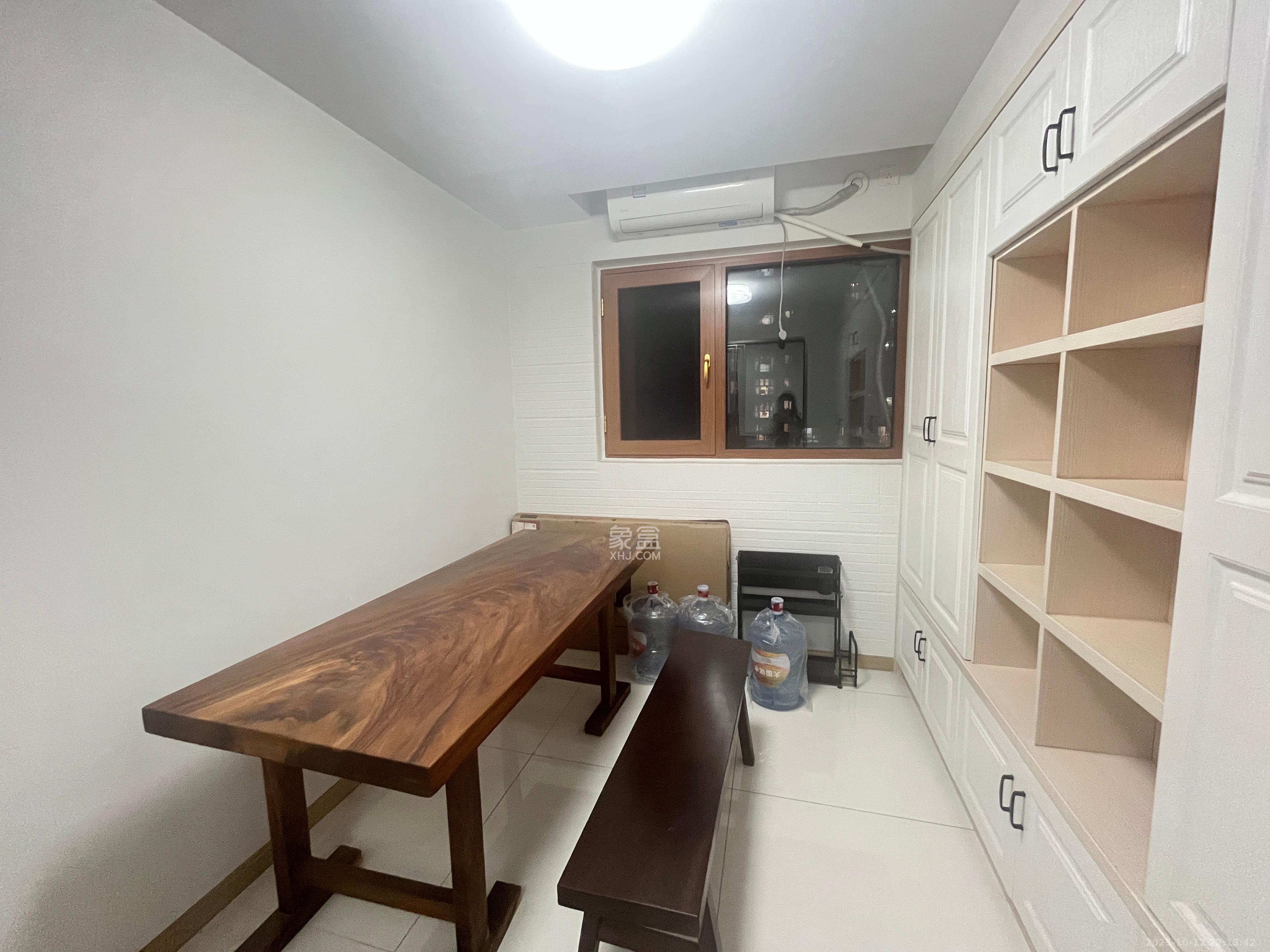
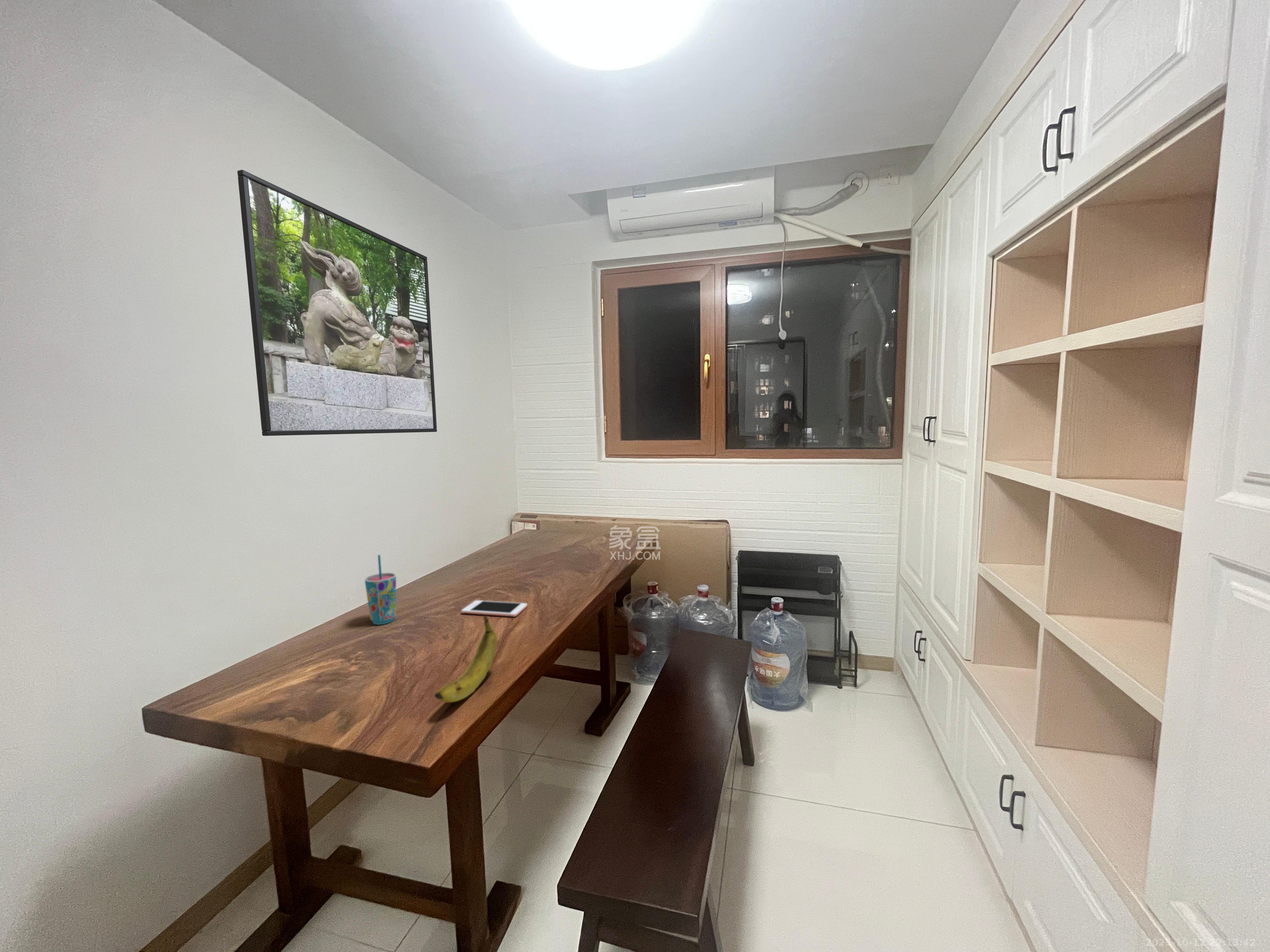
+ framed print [237,170,437,436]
+ cell phone [461,600,528,617]
+ cup [364,554,397,625]
+ fruit [434,615,498,703]
